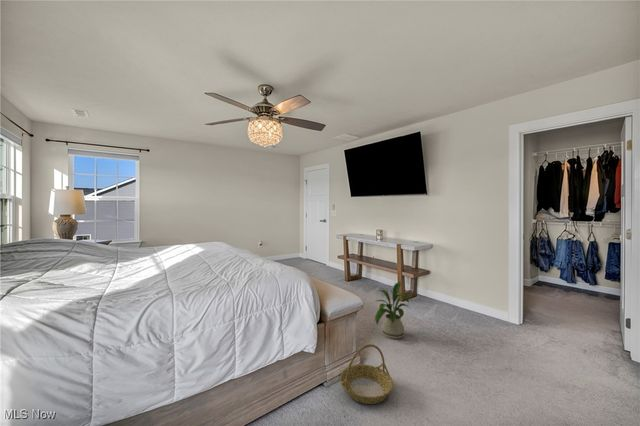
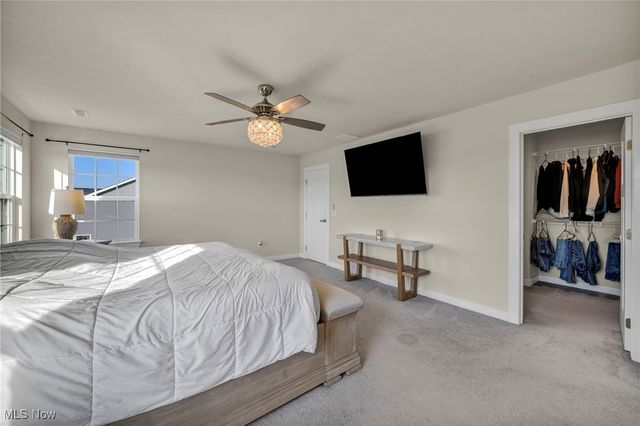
- house plant [374,281,412,340]
- basket [339,343,394,405]
